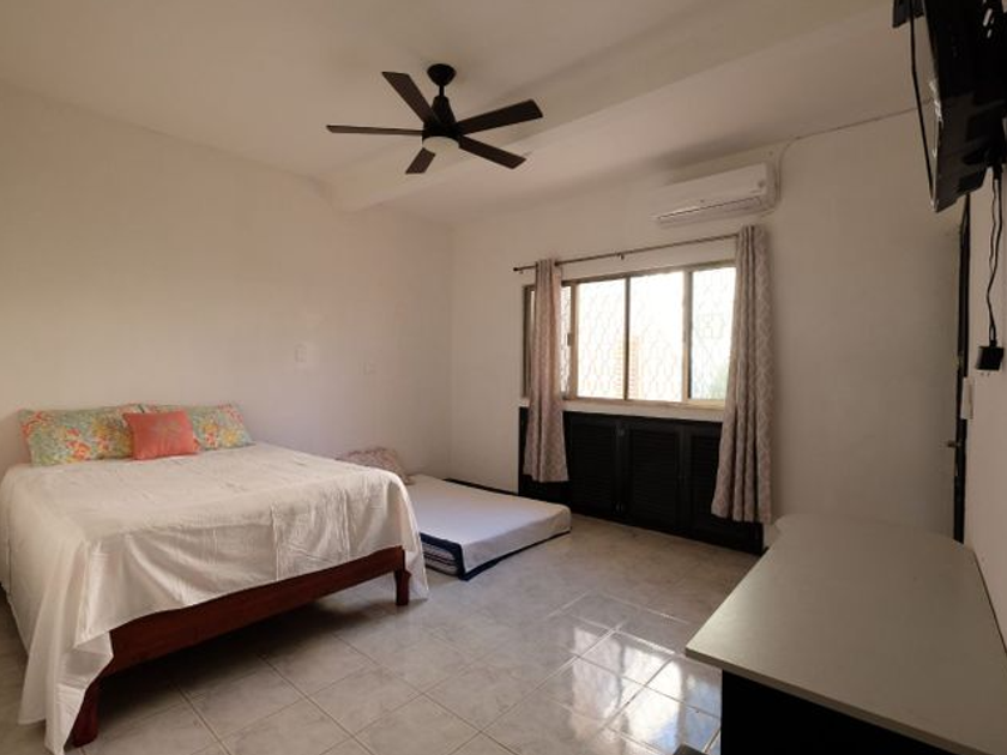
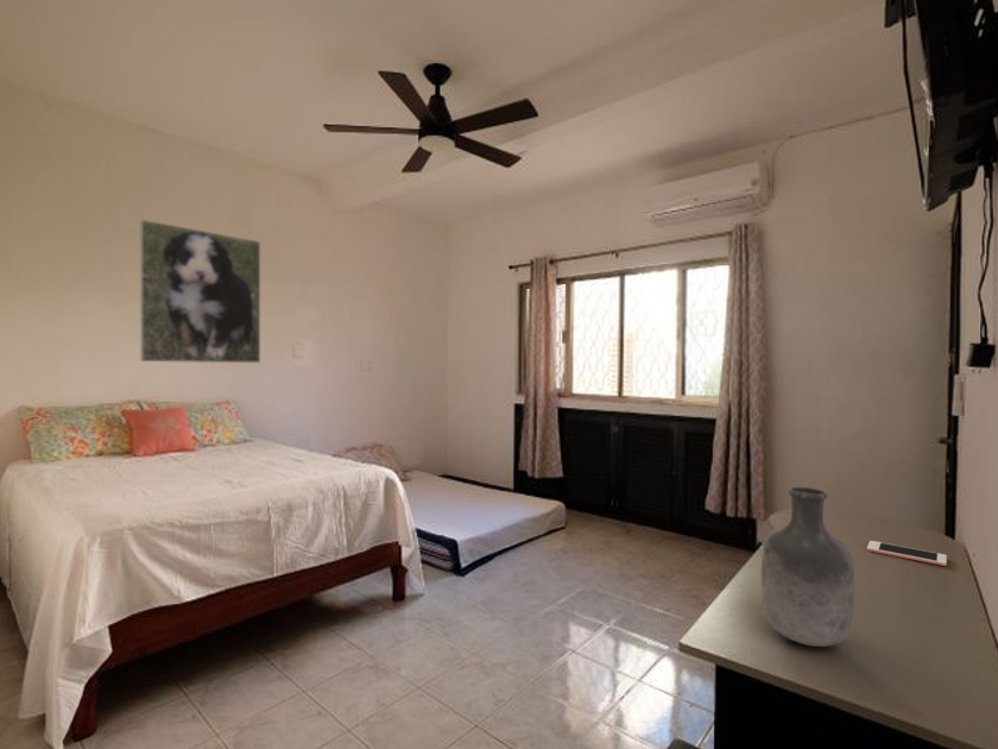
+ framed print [139,219,261,364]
+ cell phone [866,540,948,567]
+ vase [760,485,855,648]
